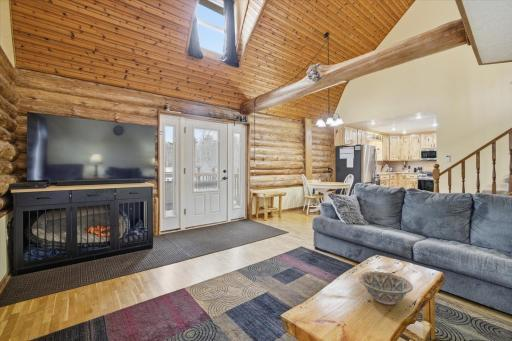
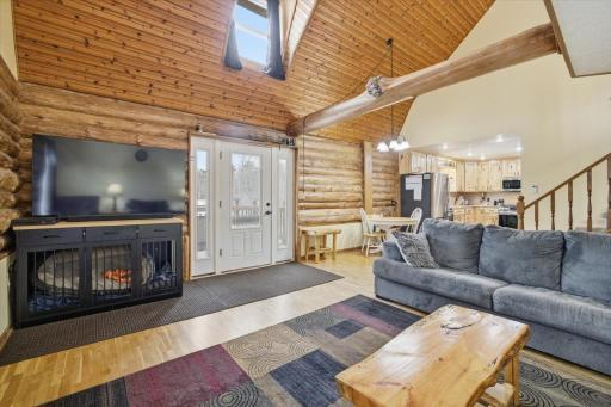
- decorative bowl [358,271,414,306]
